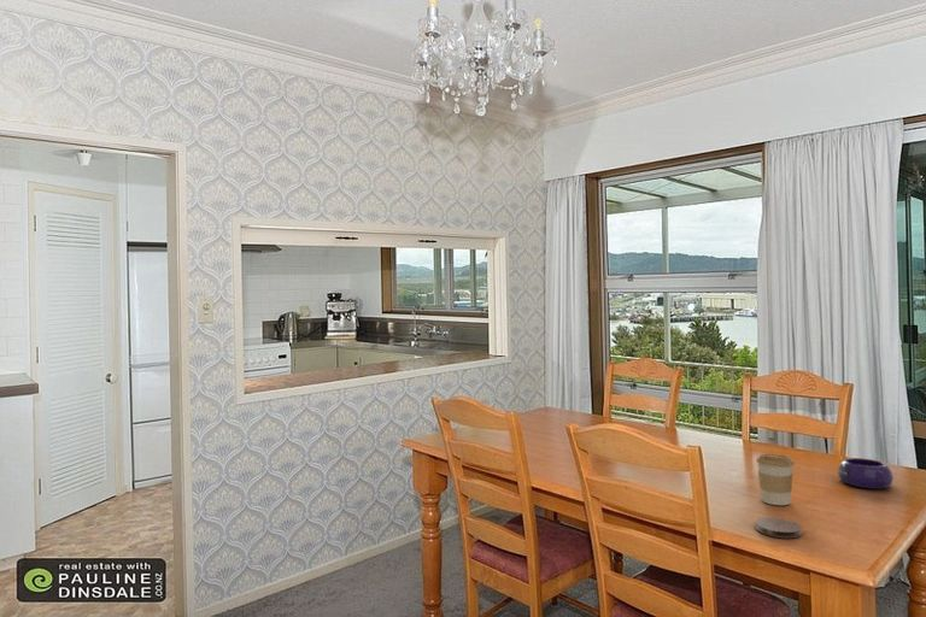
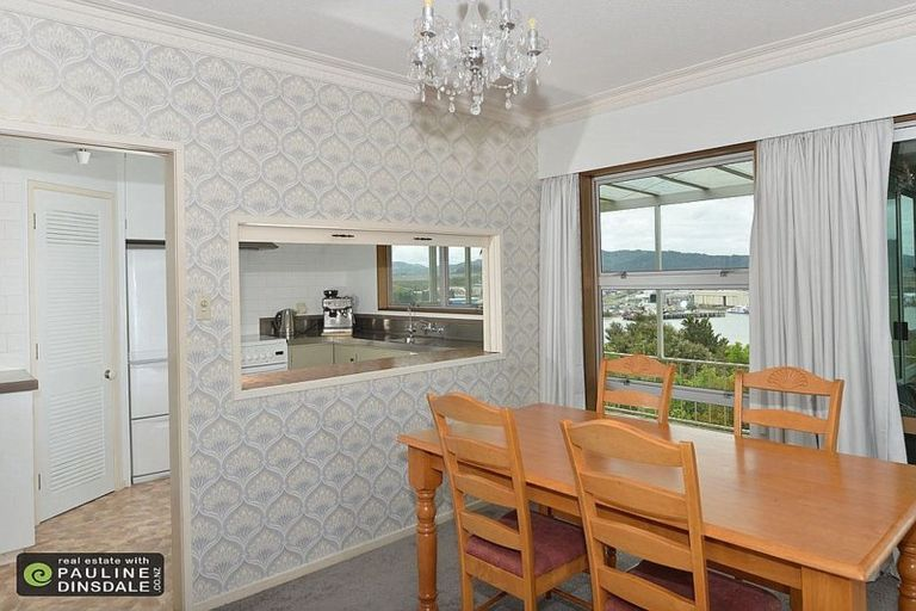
- coaster [755,517,803,539]
- coffee cup [755,453,796,506]
- bowl [837,457,895,489]
